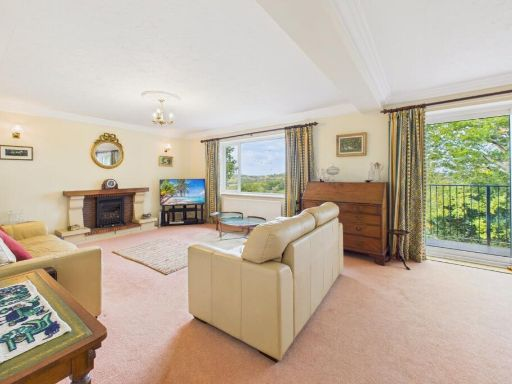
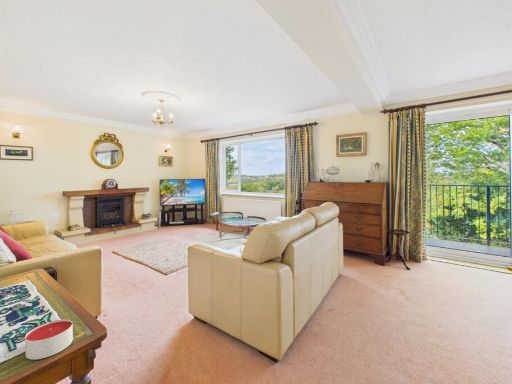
+ candle [24,318,74,361]
